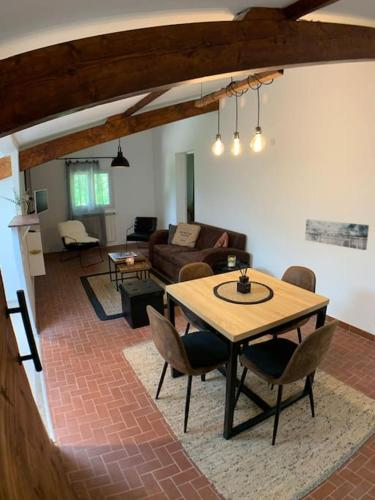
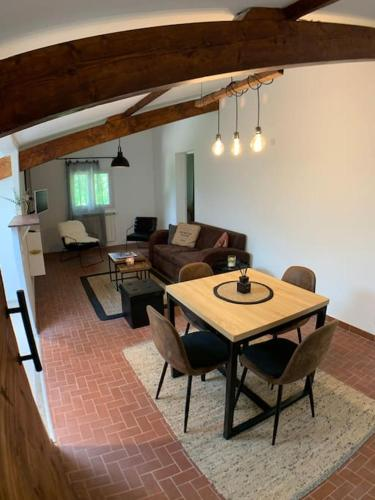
- wall art [304,218,370,251]
